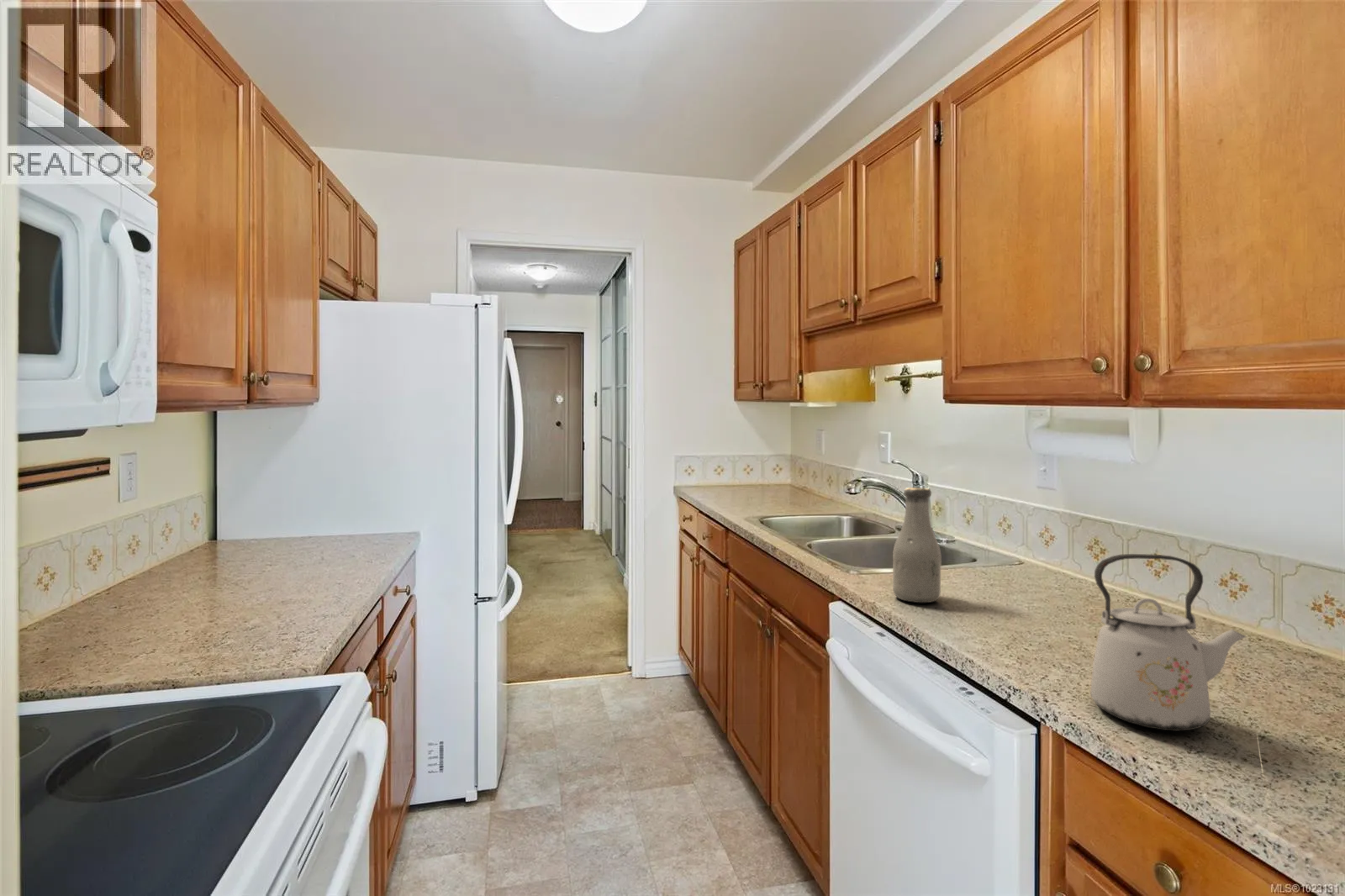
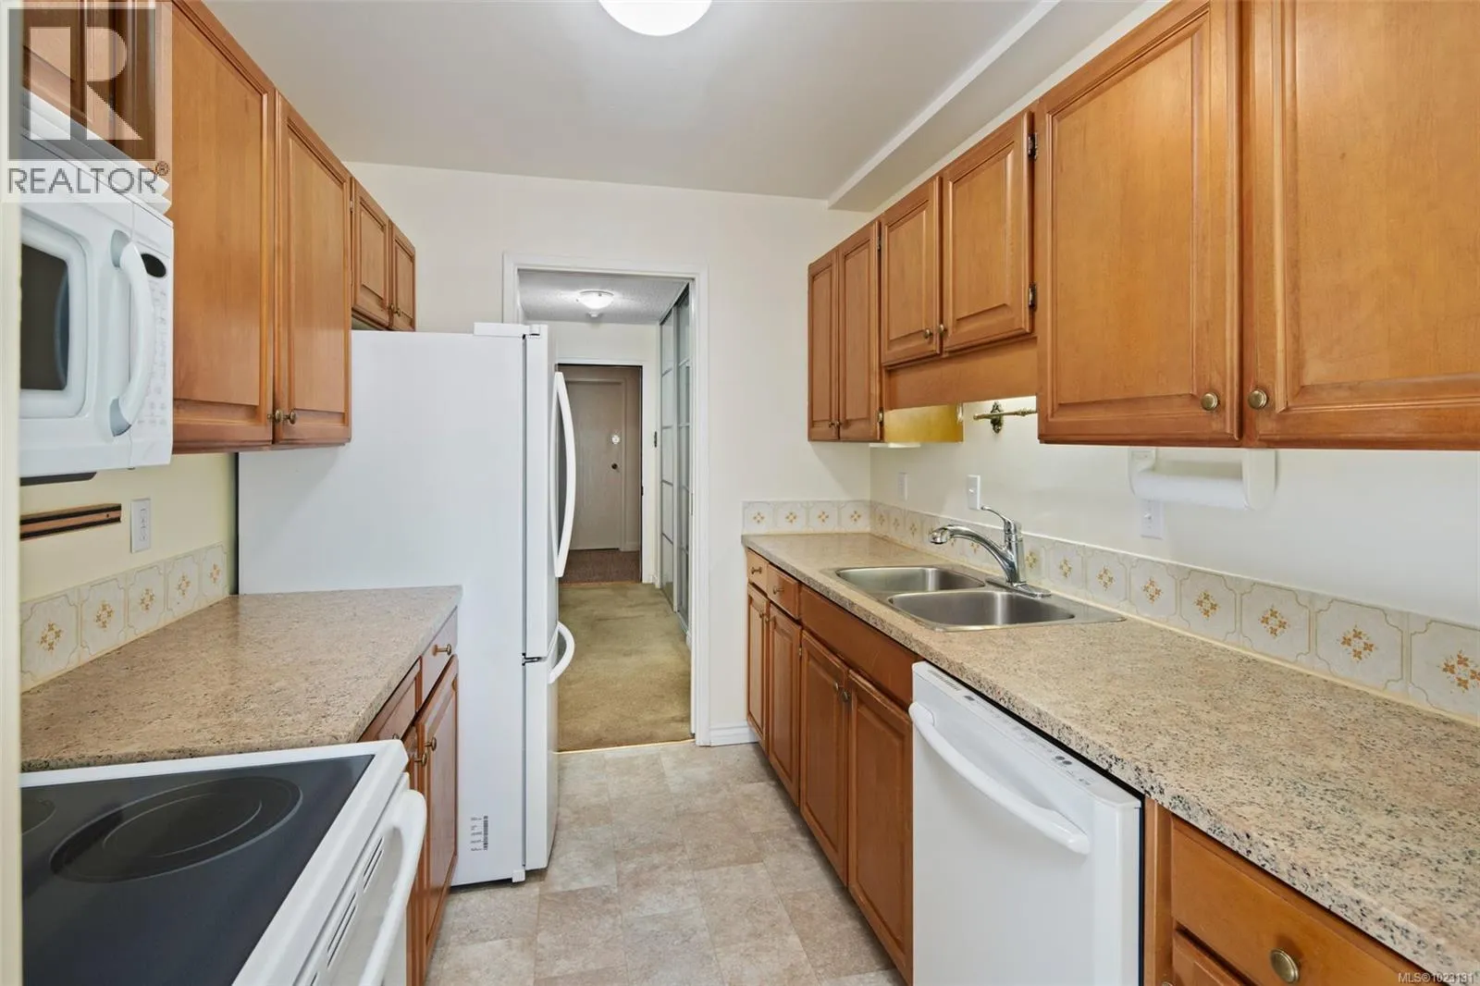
- kettle [1089,553,1247,732]
- bottle [892,487,942,603]
